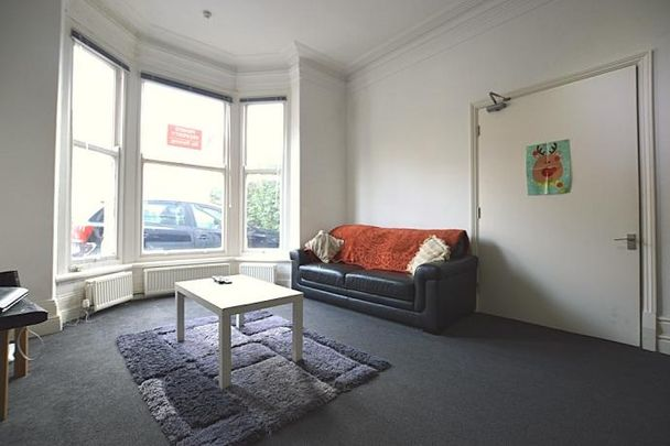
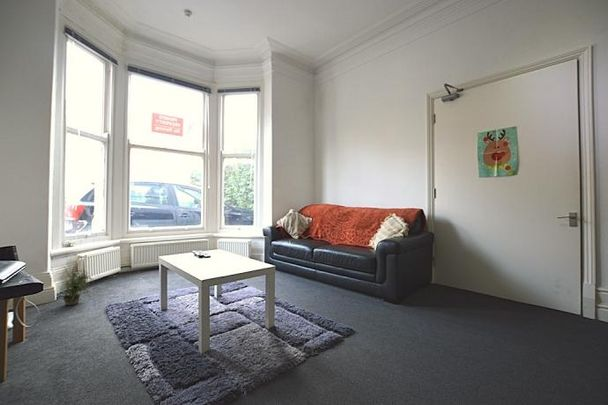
+ potted plant [58,264,94,306]
